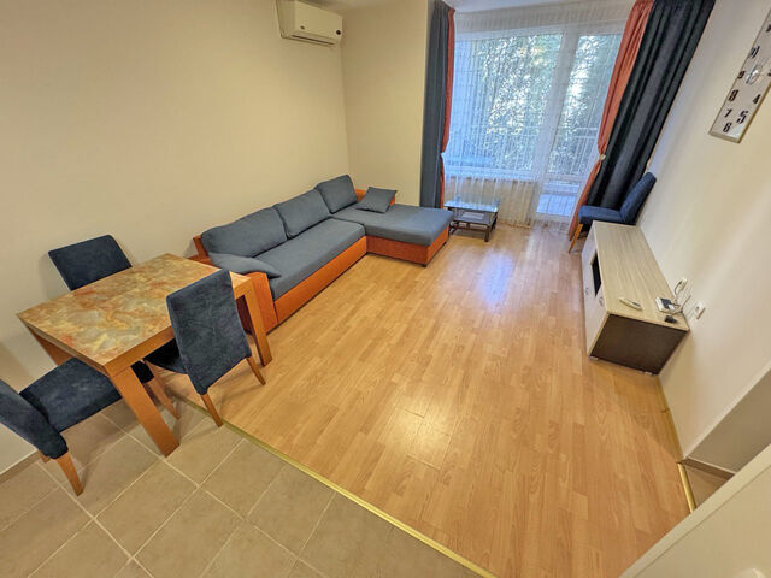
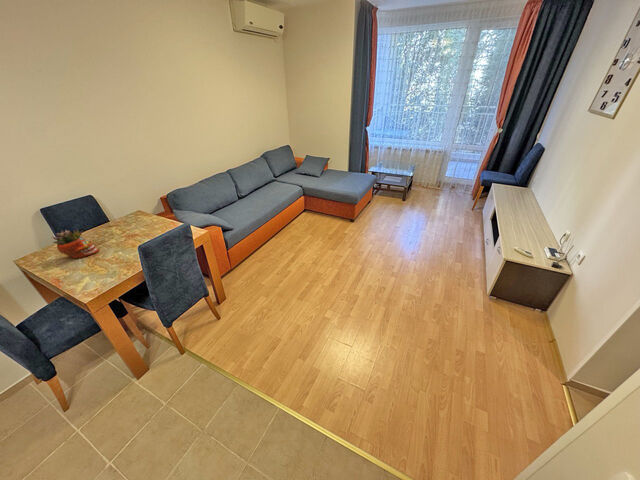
+ succulent planter [51,229,100,260]
